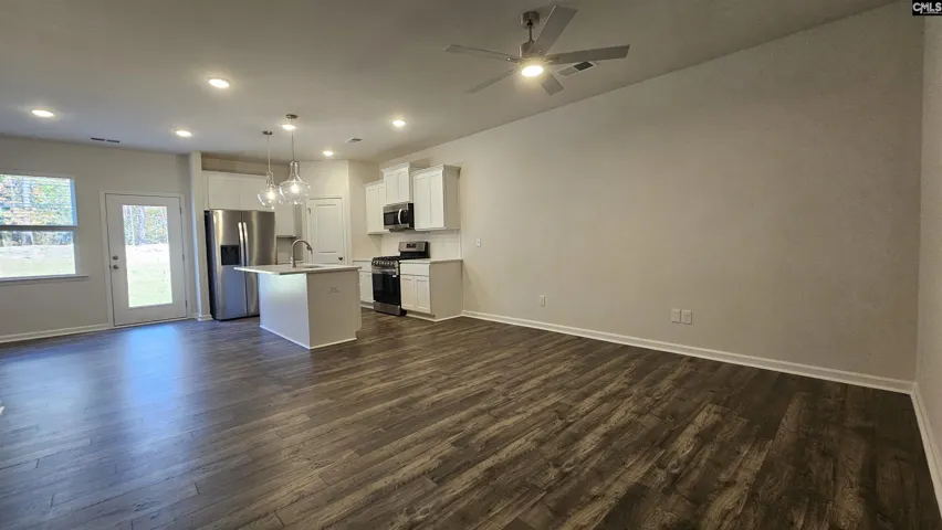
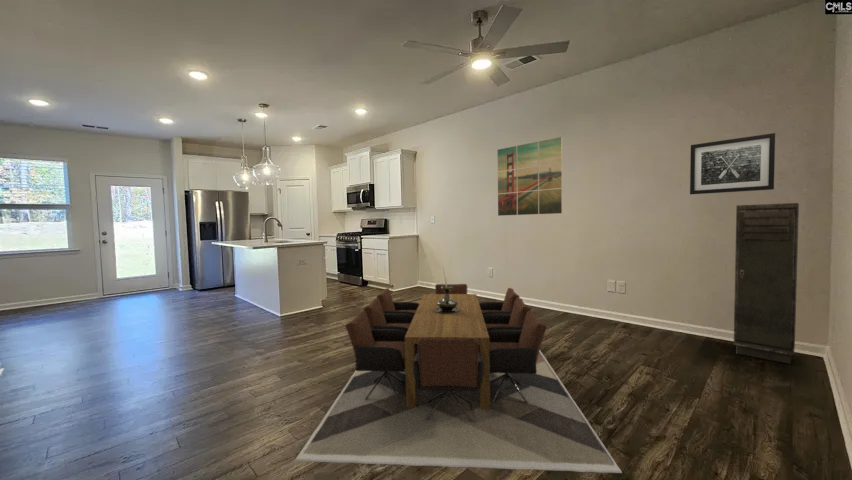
+ wall art [689,132,776,195]
+ storage cabinet [733,202,800,365]
+ dining table [294,265,623,474]
+ wall art [497,136,563,217]
